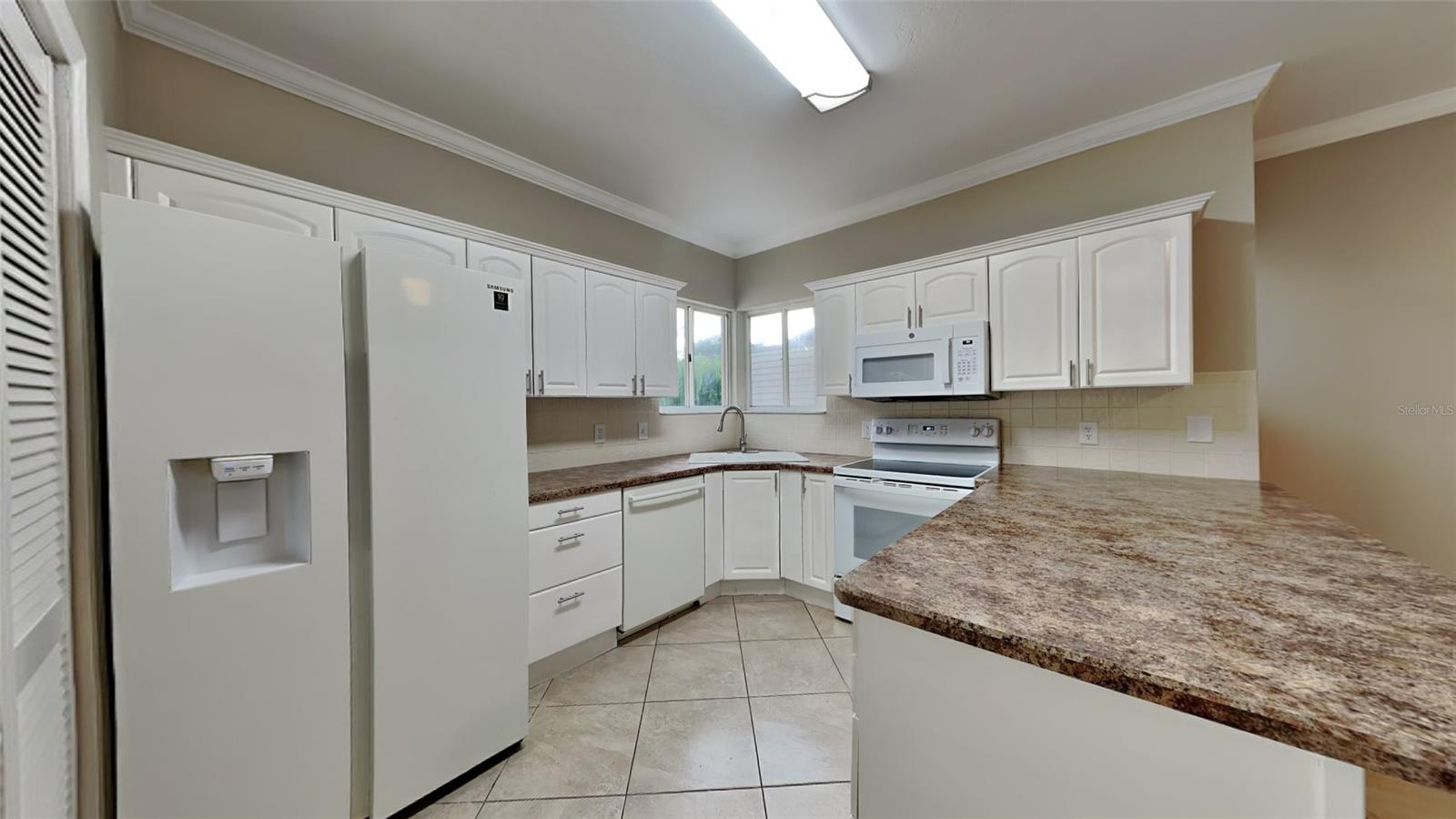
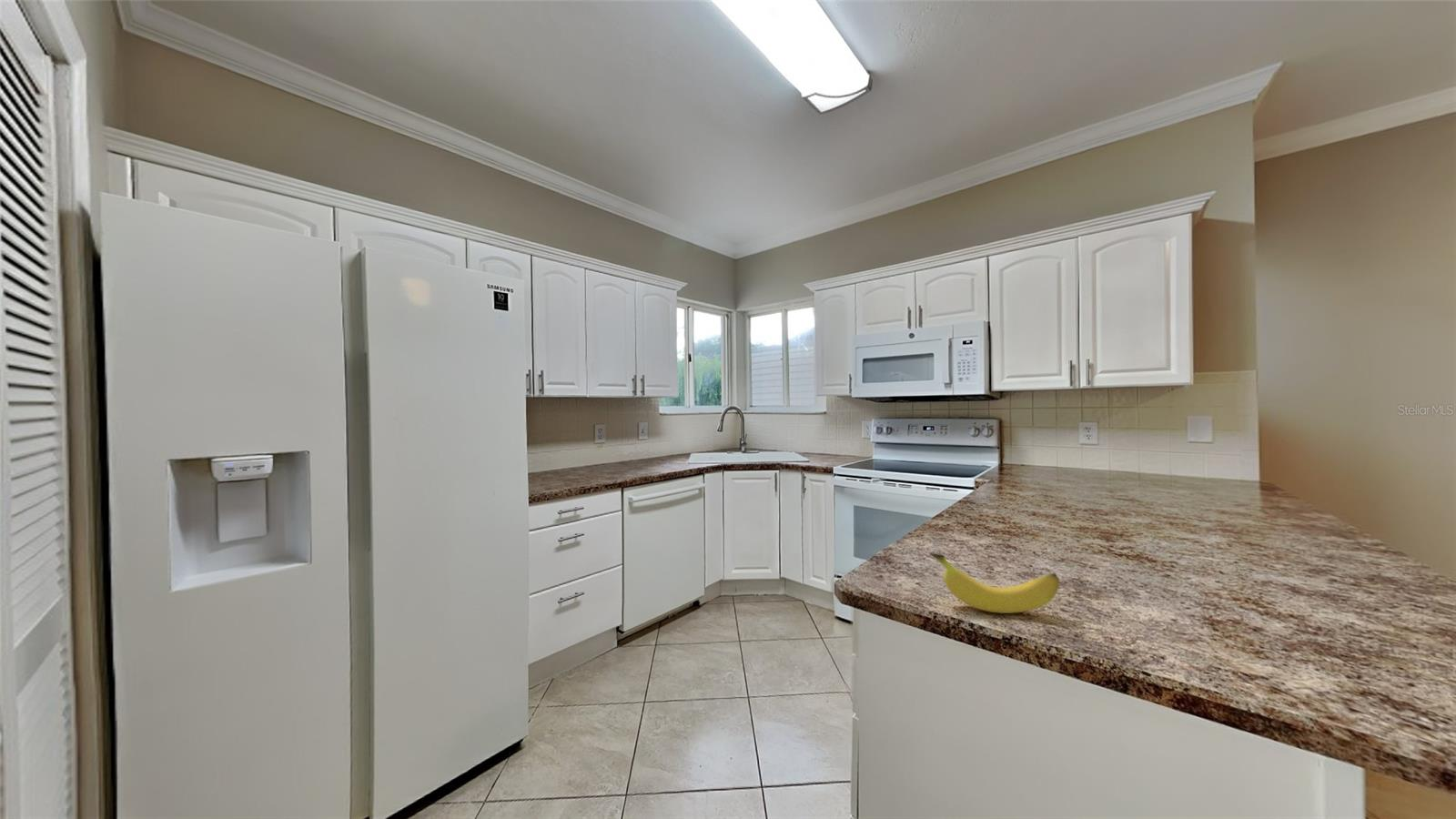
+ banana [928,551,1060,614]
